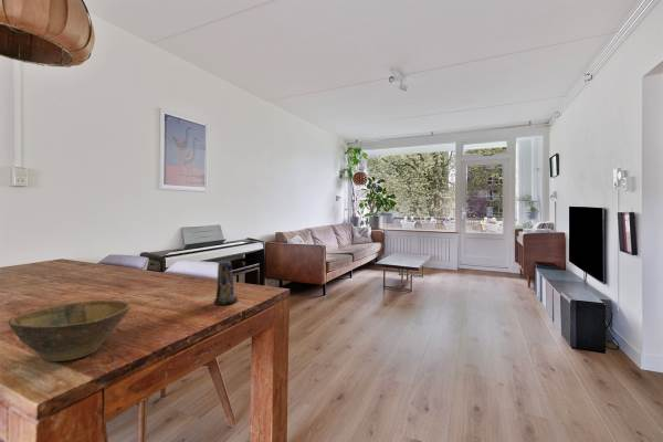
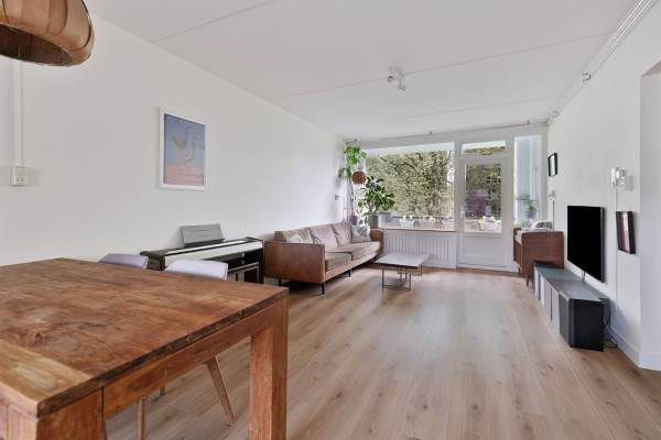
- candle [213,260,239,306]
- bowl [7,299,131,362]
